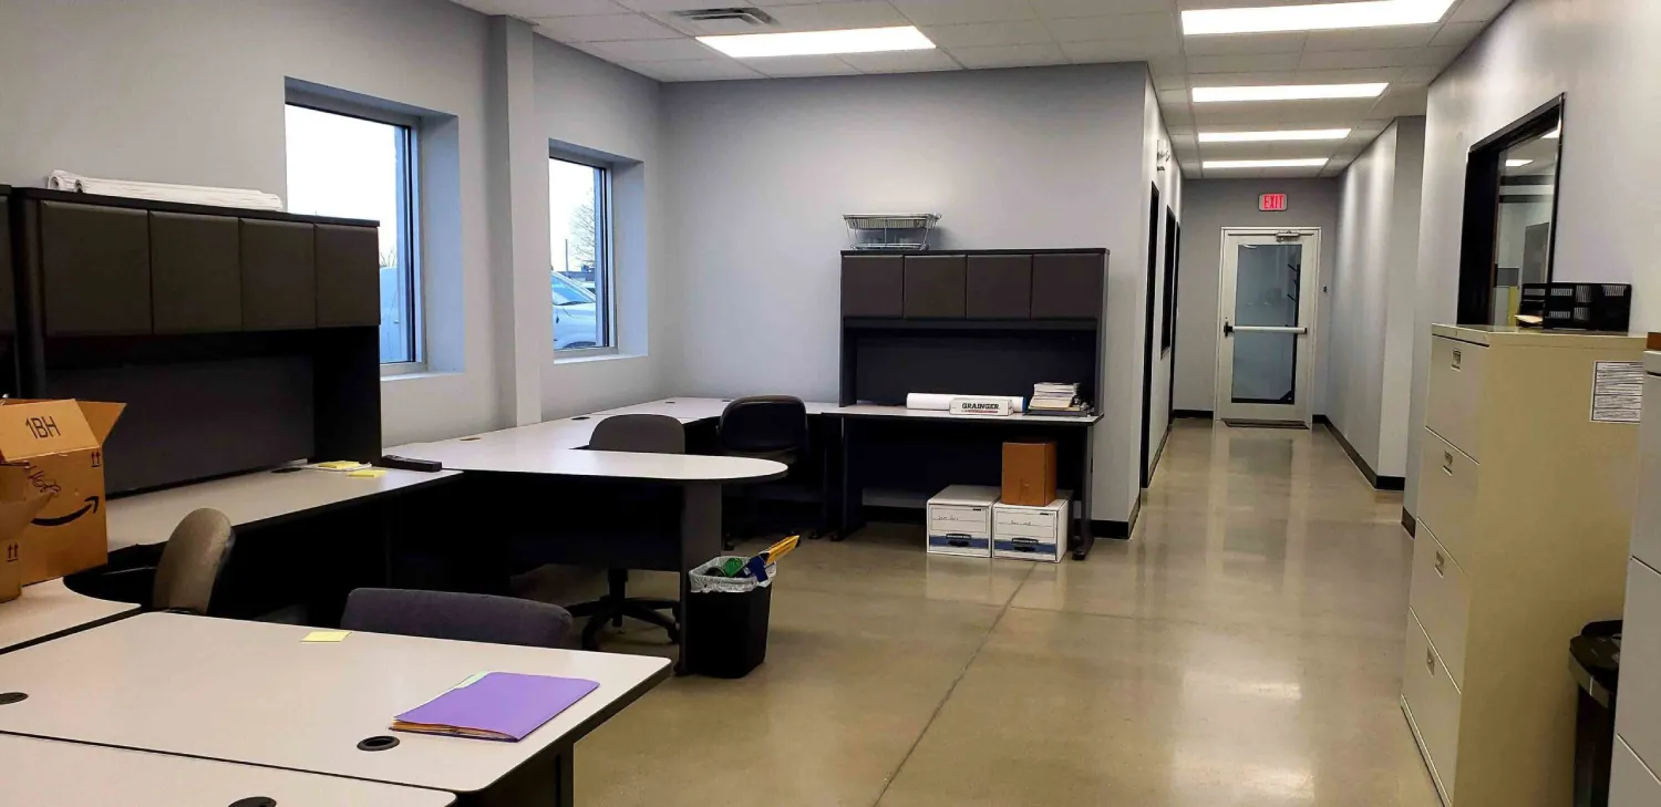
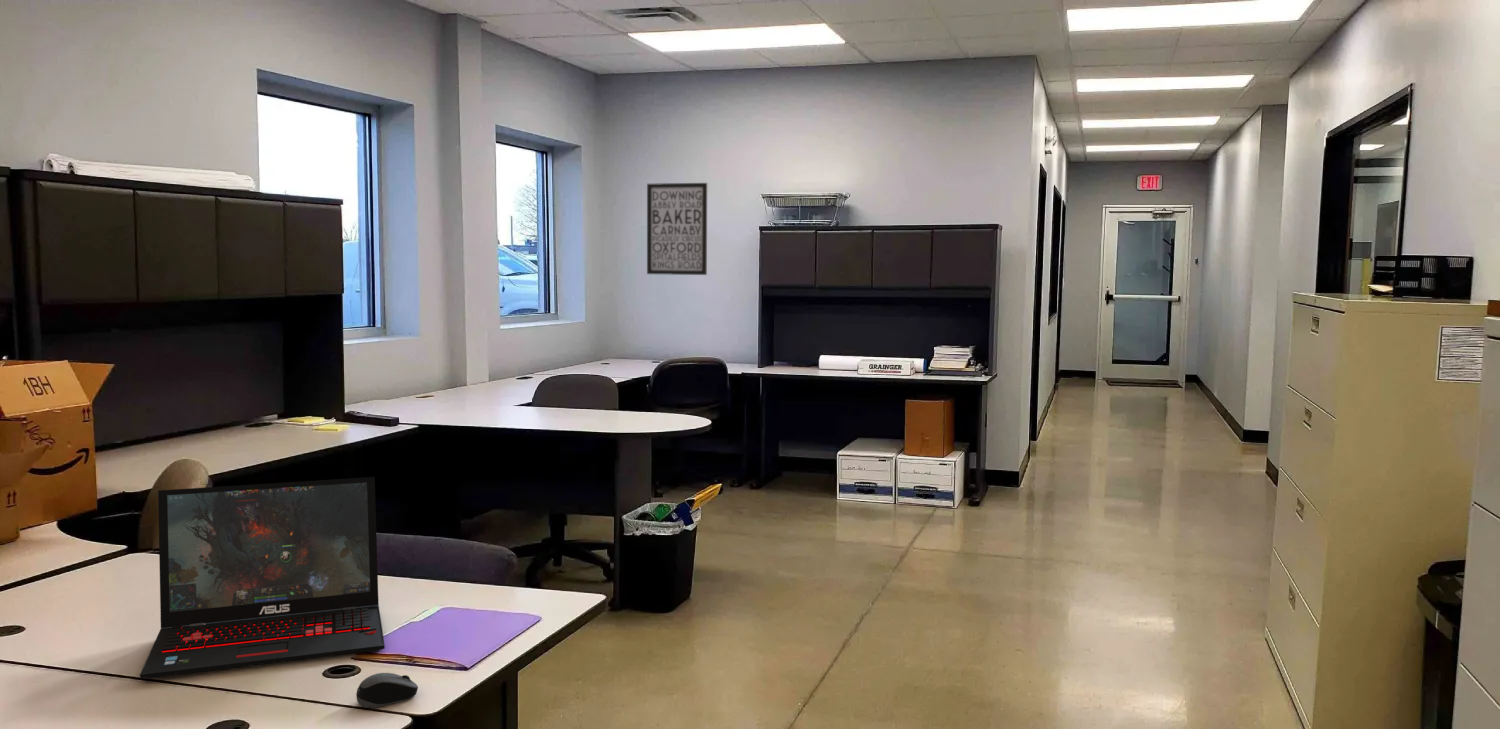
+ wall art [646,182,708,276]
+ laptop [139,476,386,680]
+ computer mouse [355,672,419,709]
